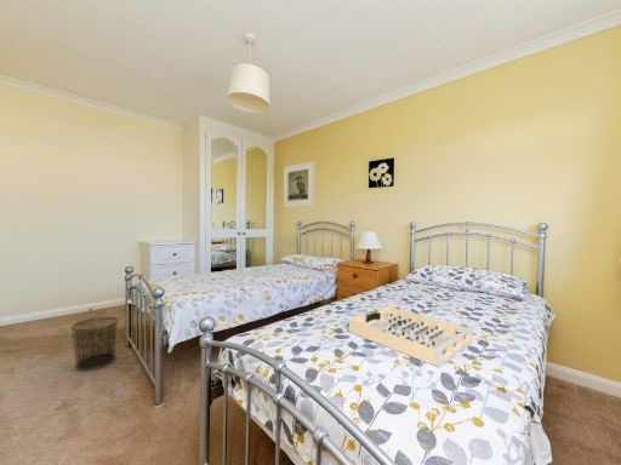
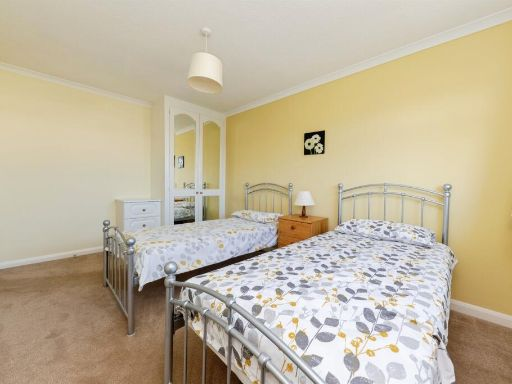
- tray [348,305,474,368]
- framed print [283,160,315,208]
- waste bin [70,316,120,372]
